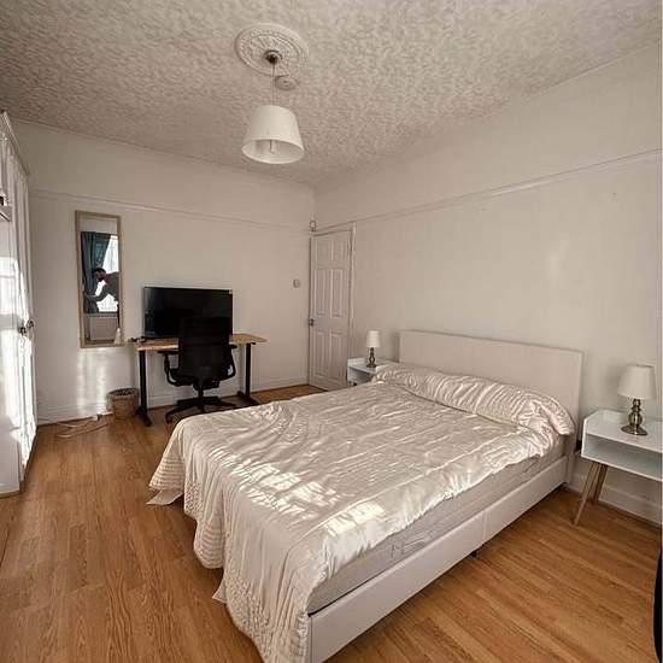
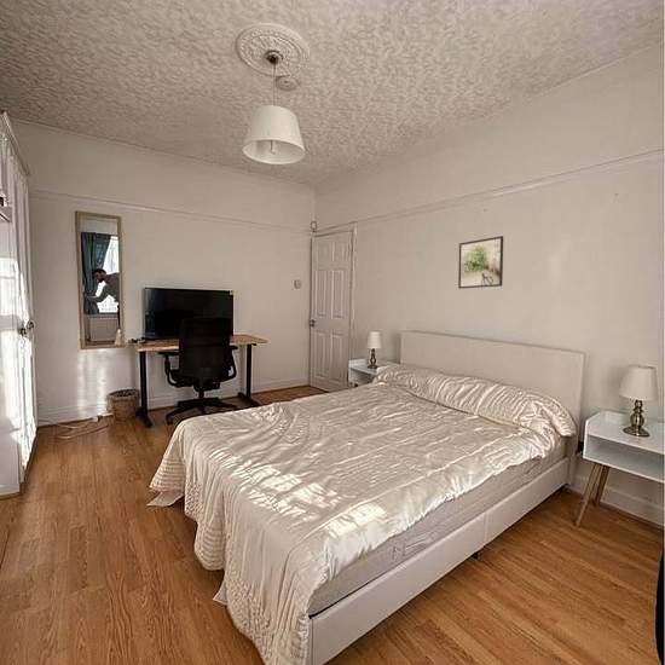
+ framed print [457,235,504,290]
